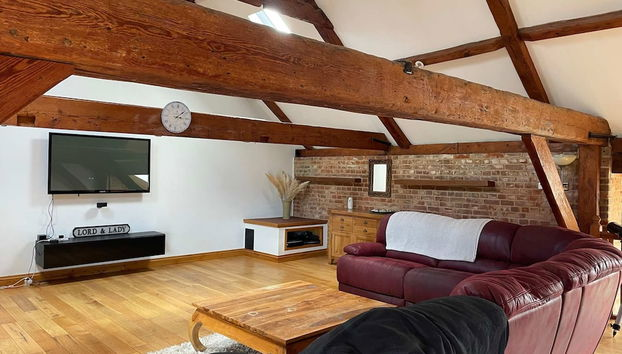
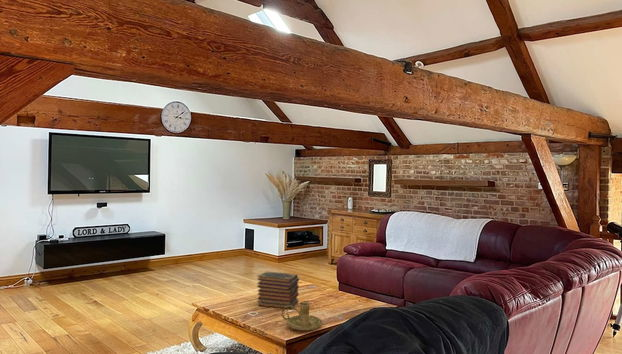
+ book stack [256,270,300,310]
+ candle holder [281,301,323,331]
